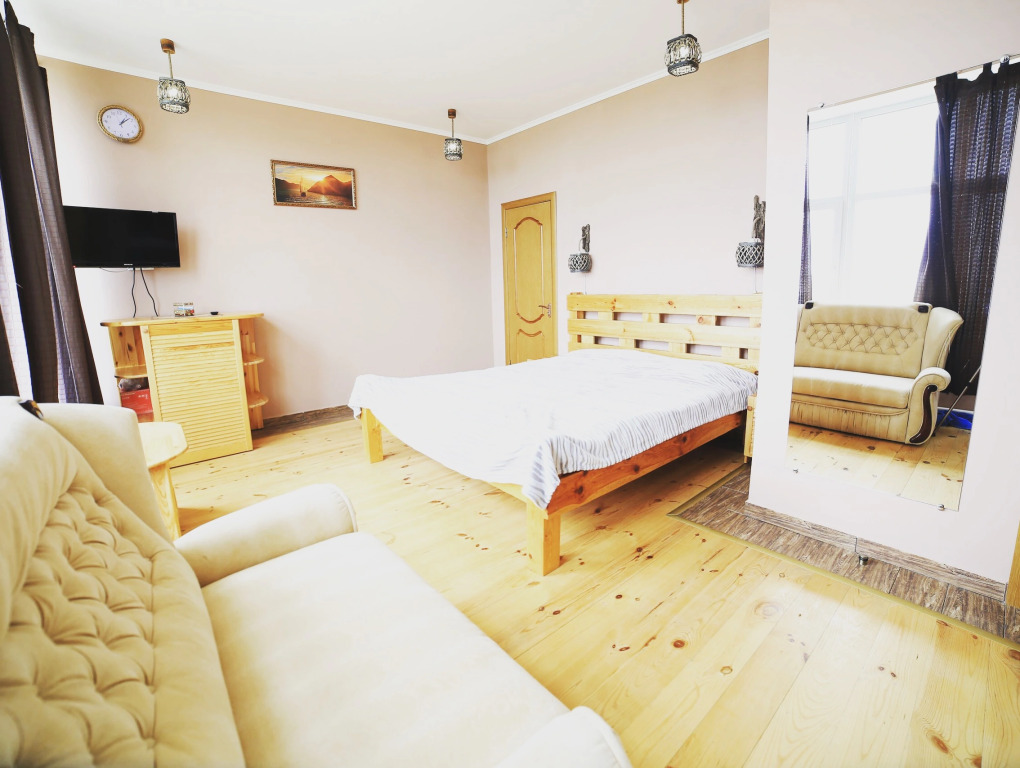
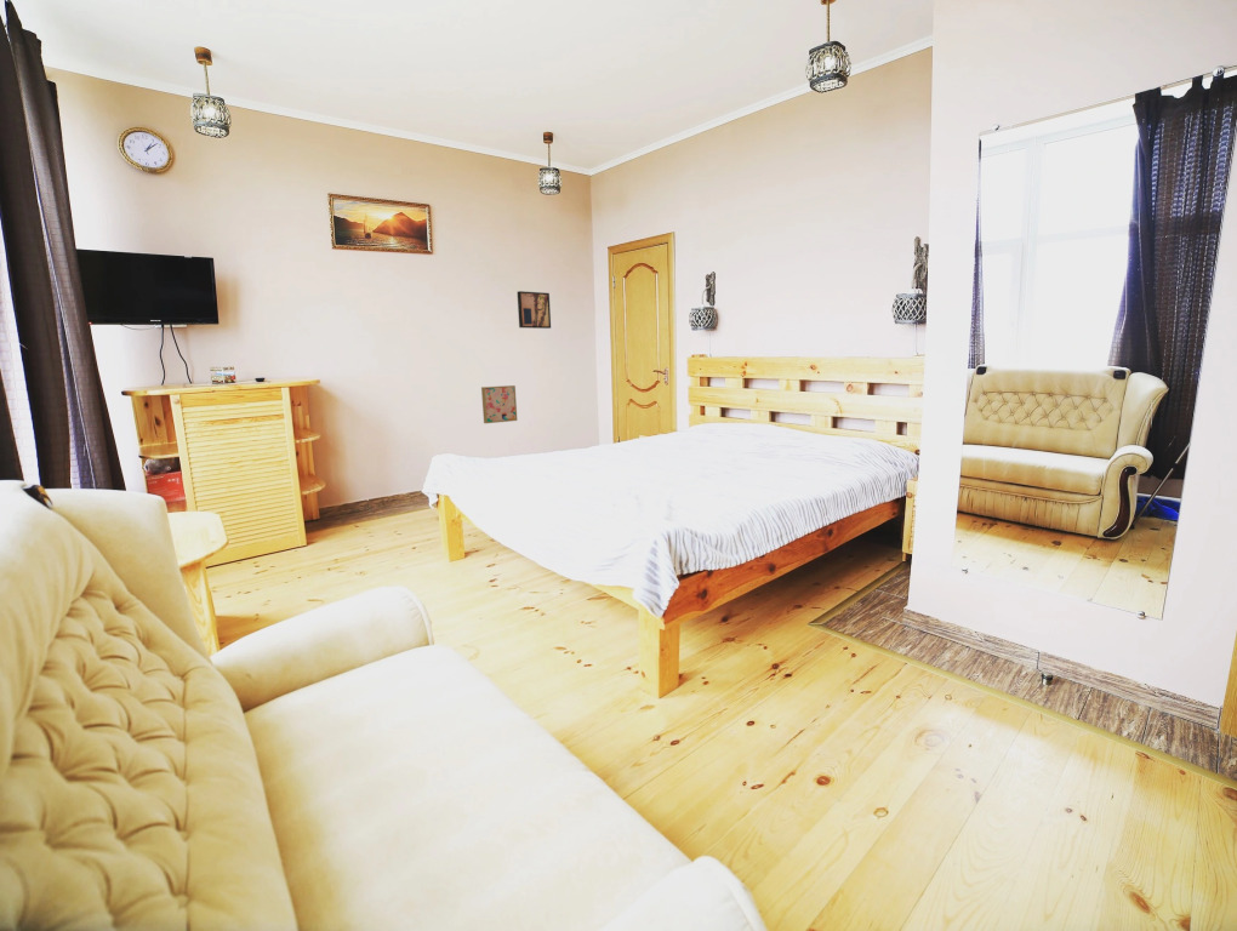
+ wall art [480,384,518,424]
+ wall art [517,290,552,330]
